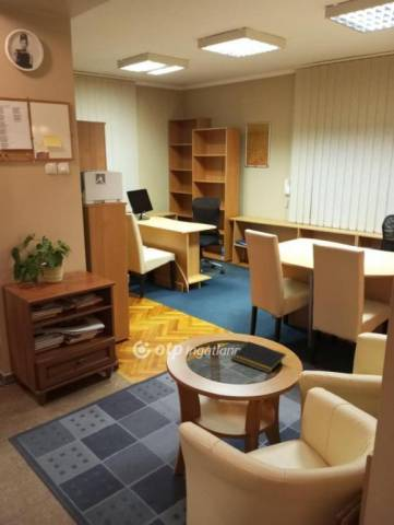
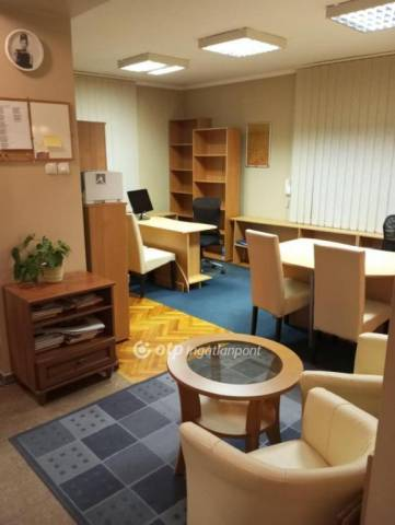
- notepad [230,340,287,374]
